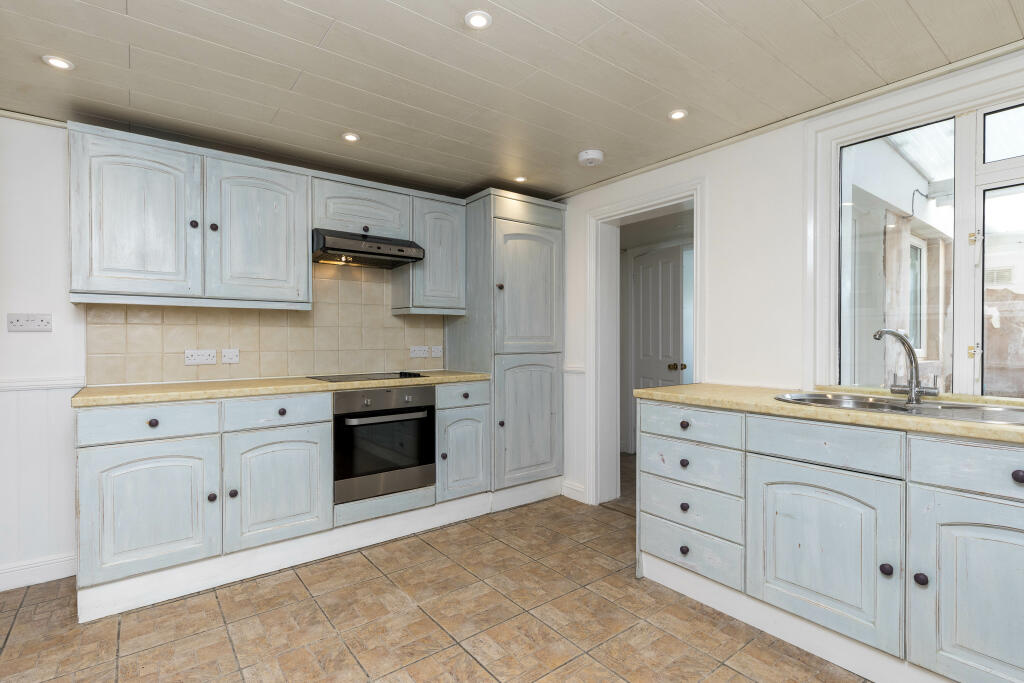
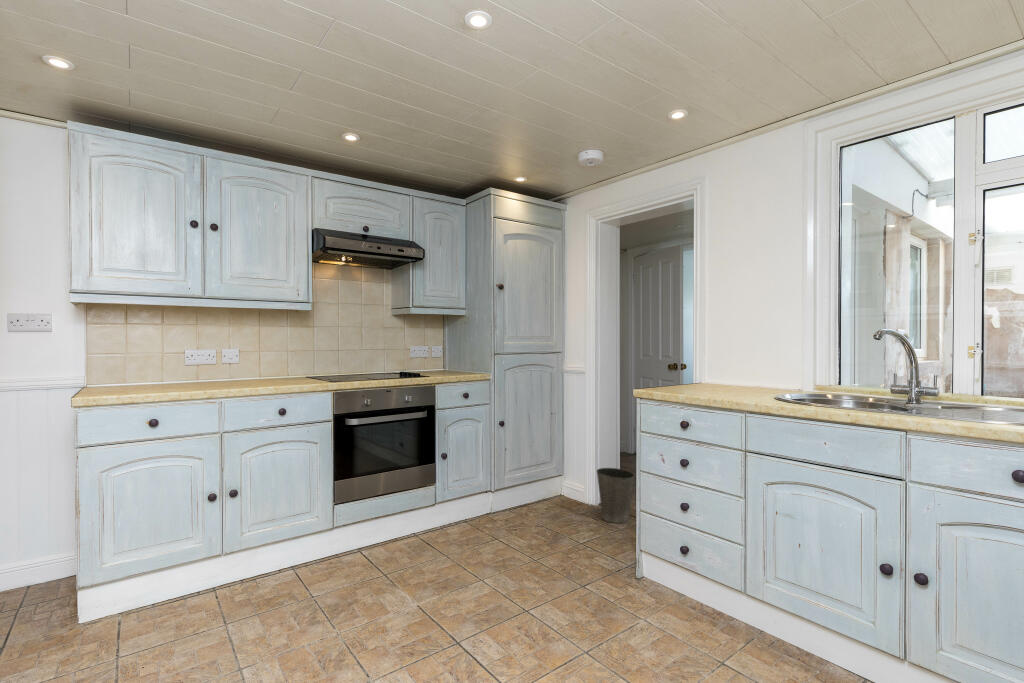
+ waste basket [596,467,636,524]
